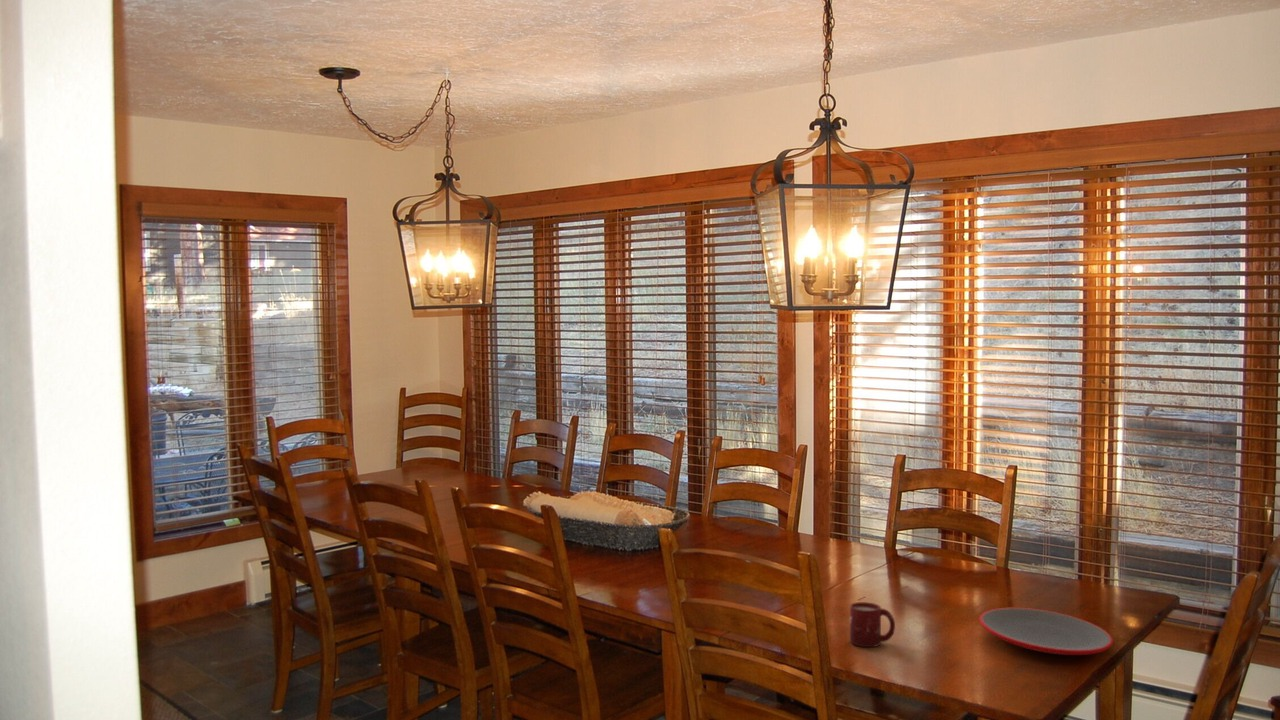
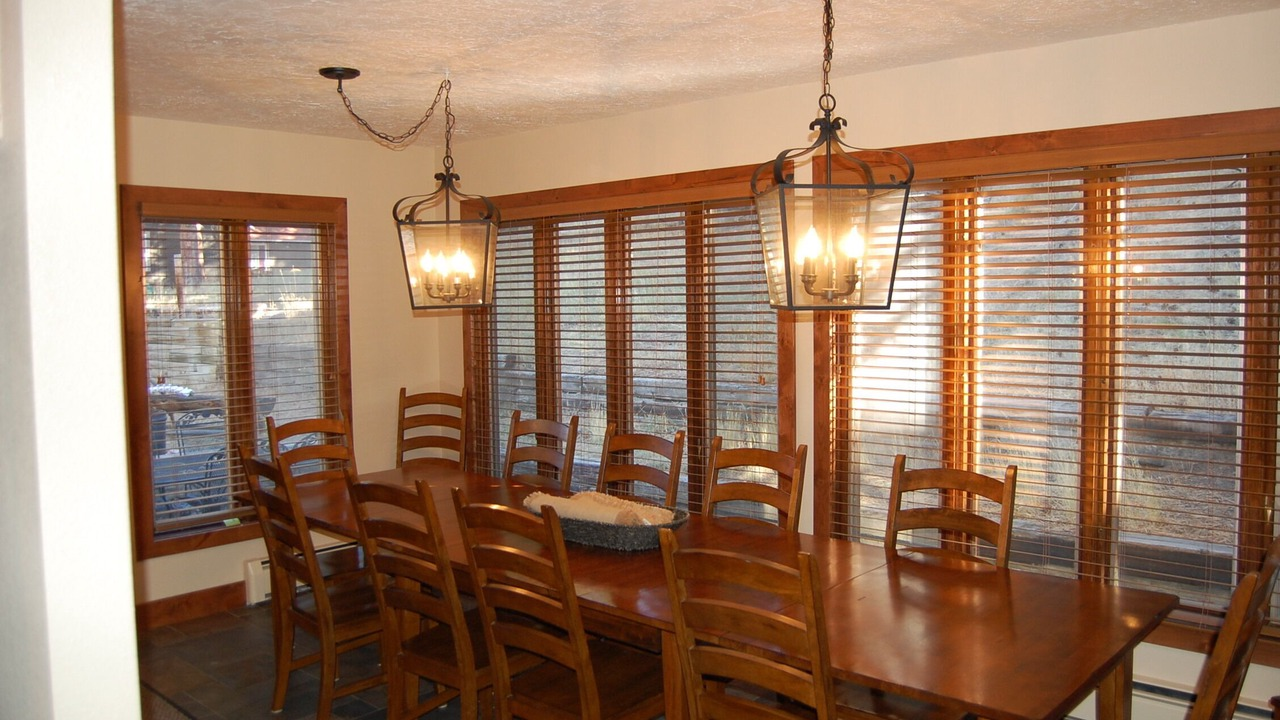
- cup [849,601,896,648]
- plate [978,607,1114,656]
